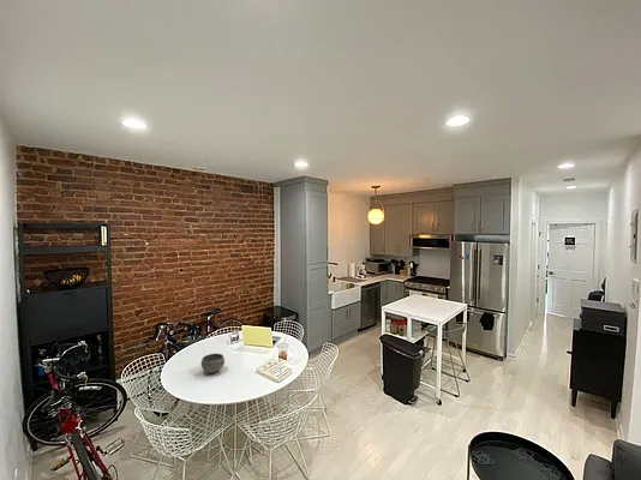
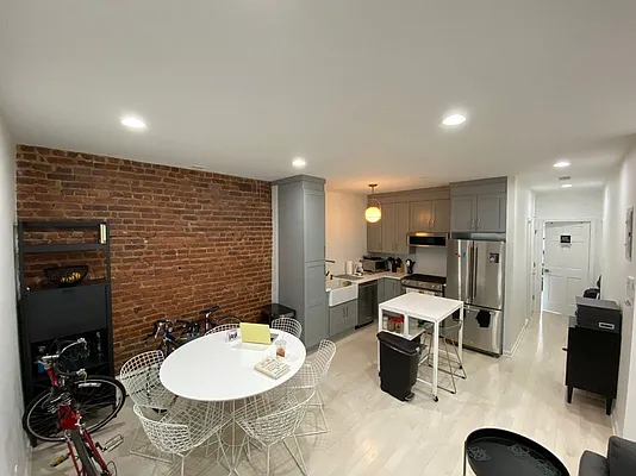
- bowl [200,353,226,374]
